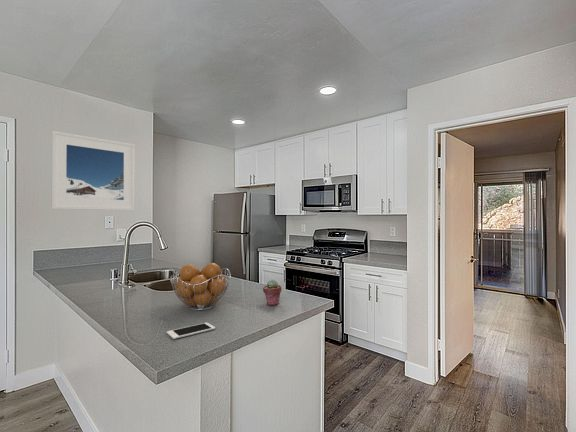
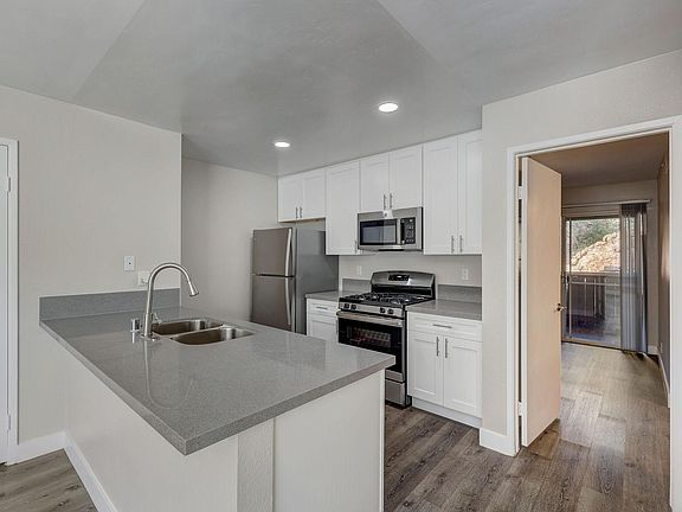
- cell phone [166,322,216,340]
- potted succulent [262,279,283,306]
- fruit basket [169,262,232,311]
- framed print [51,130,136,211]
